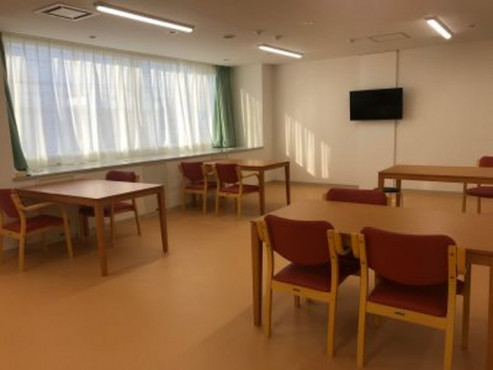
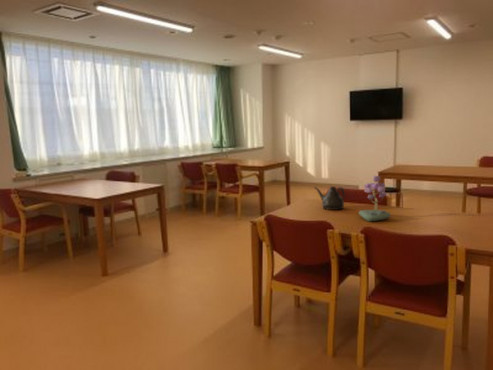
+ teapot [313,186,346,211]
+ flowering plant [358,175,392,222]
